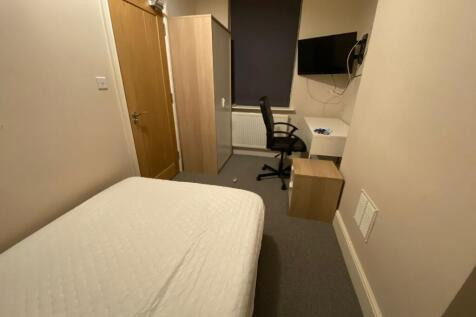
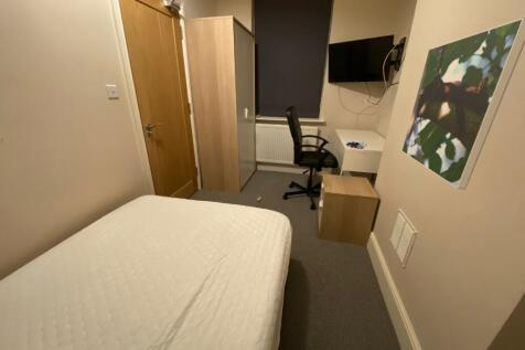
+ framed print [400,17,525,191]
